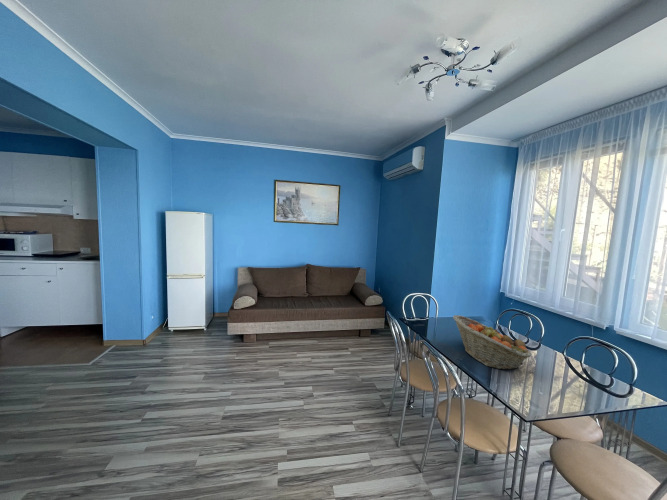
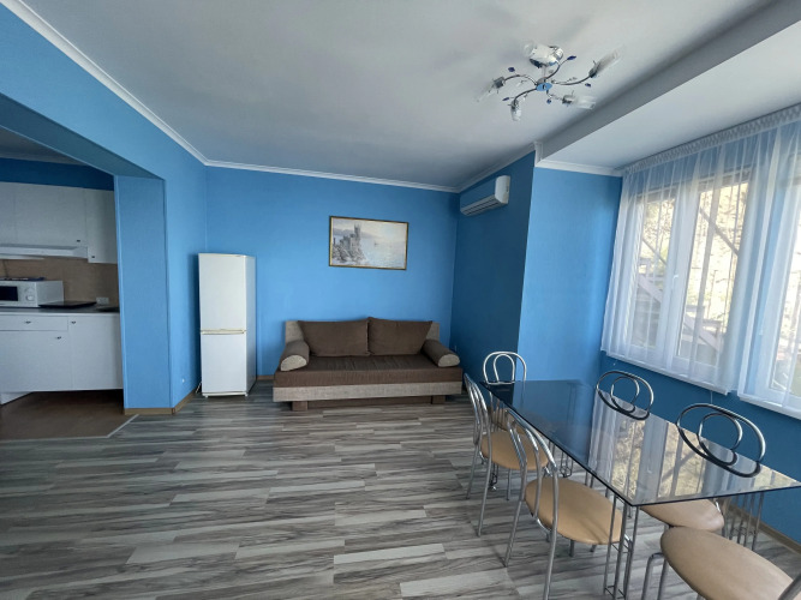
- fruit basket [452,314,533,371]
